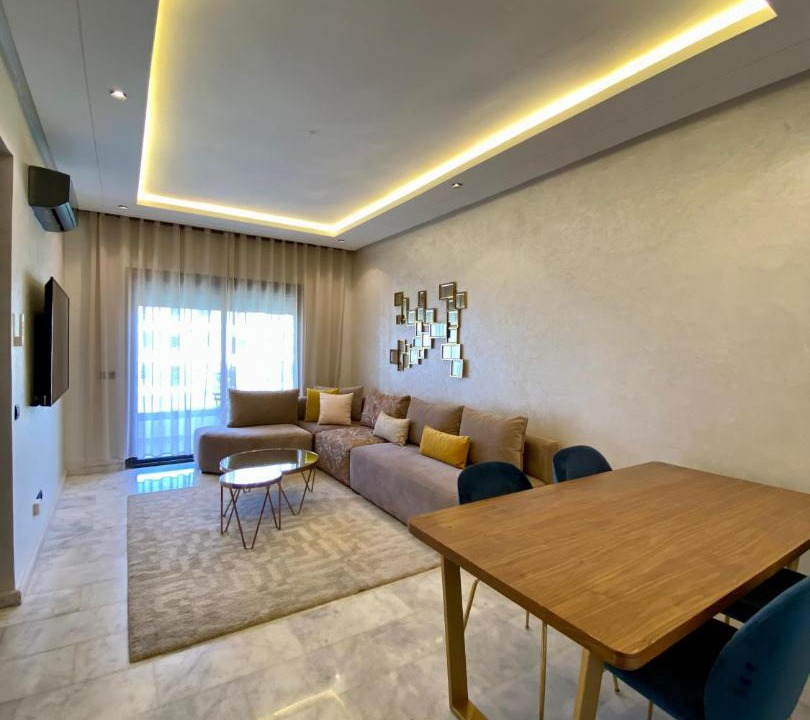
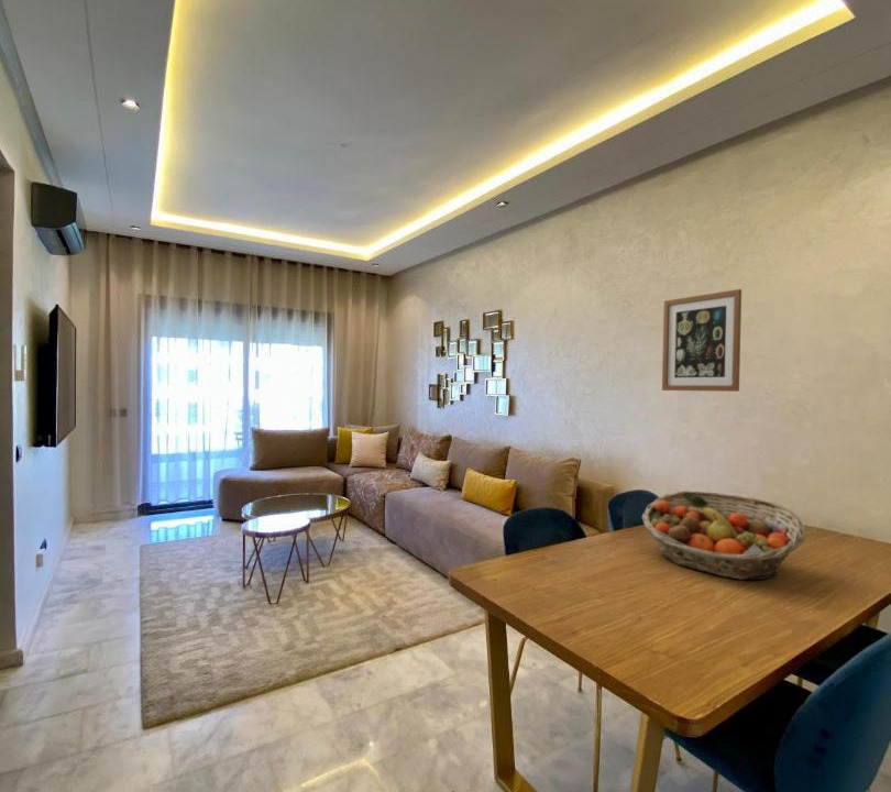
+ fruit basket [641,490,806,581]
+ wall art [661,288,743,393]
